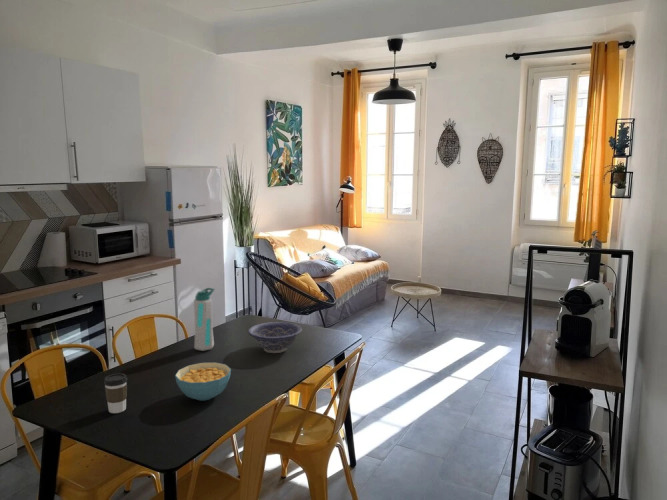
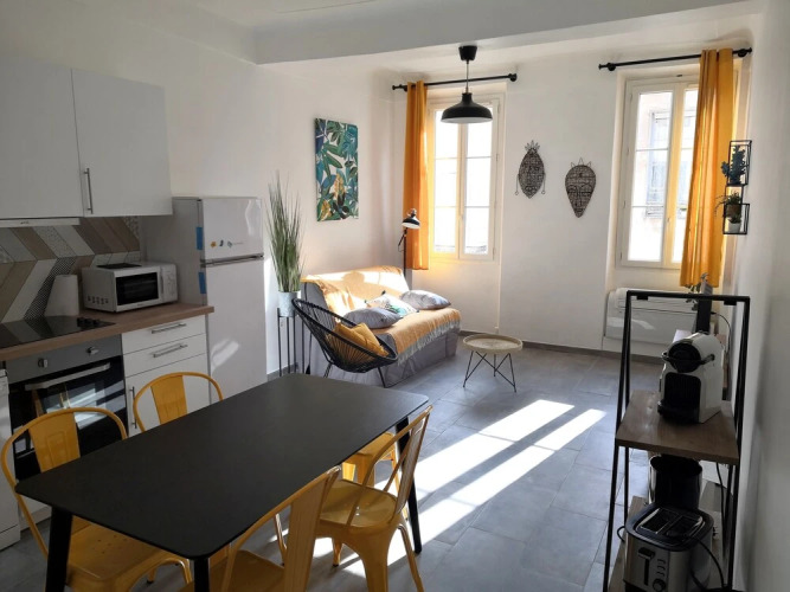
- coffee cup [103,372,128,414]
- decorative bowl [247,321,303,354]
- cereal bowl [174,362,232,402]
- water bottle [193,287,215,352]
